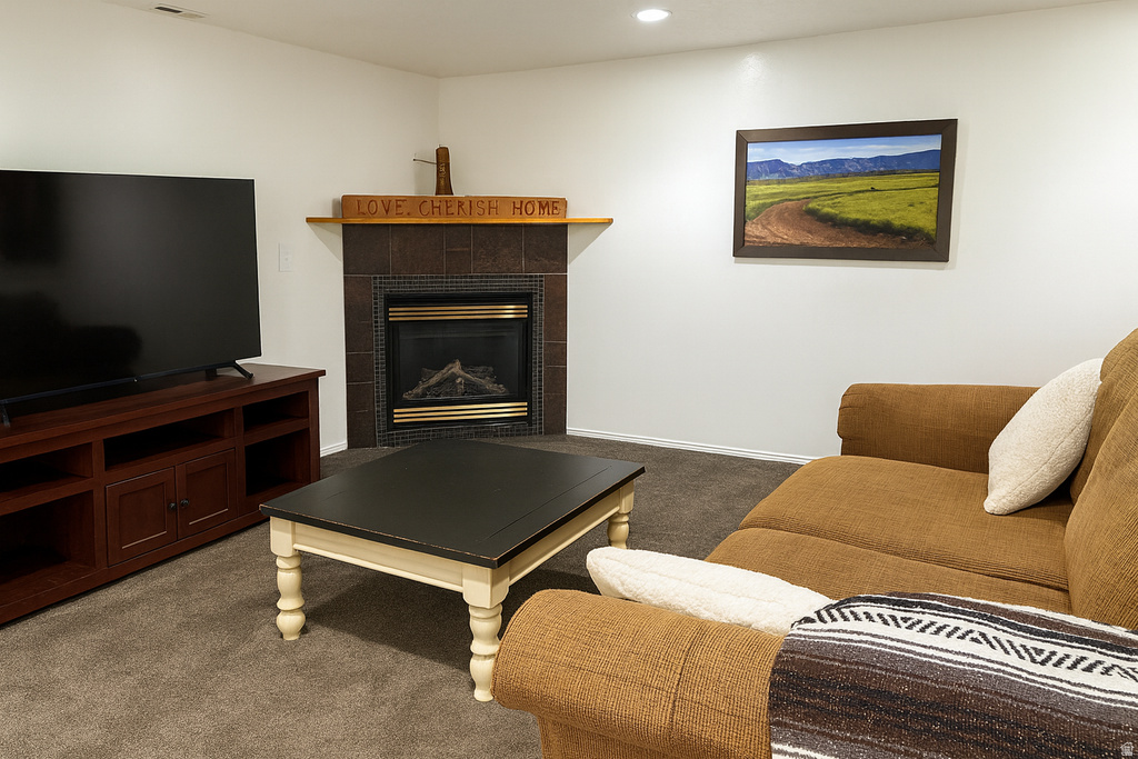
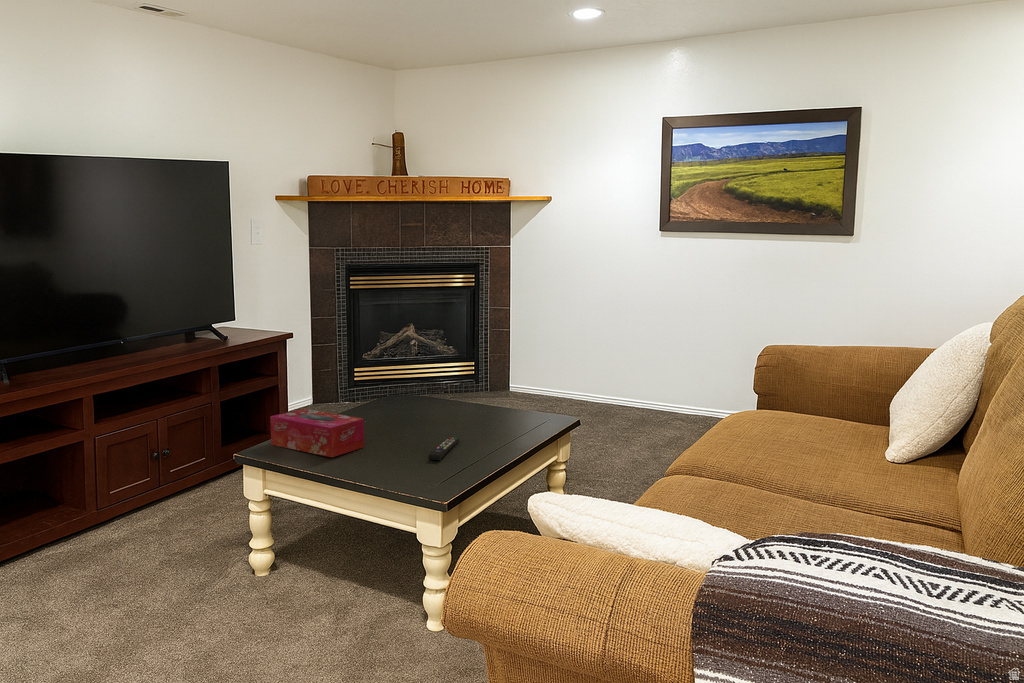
+ remote control [427,437,460,461]
+ tissue box [269,408,365,458]
